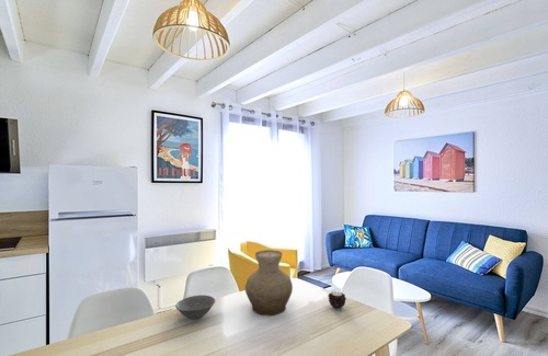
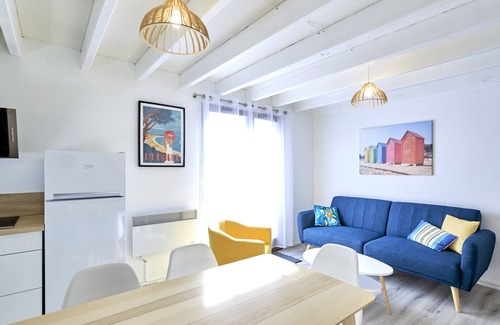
- candle [327,290,347,310]
- bowl [174,295,216,320]
- vase [244,249,294,317]
